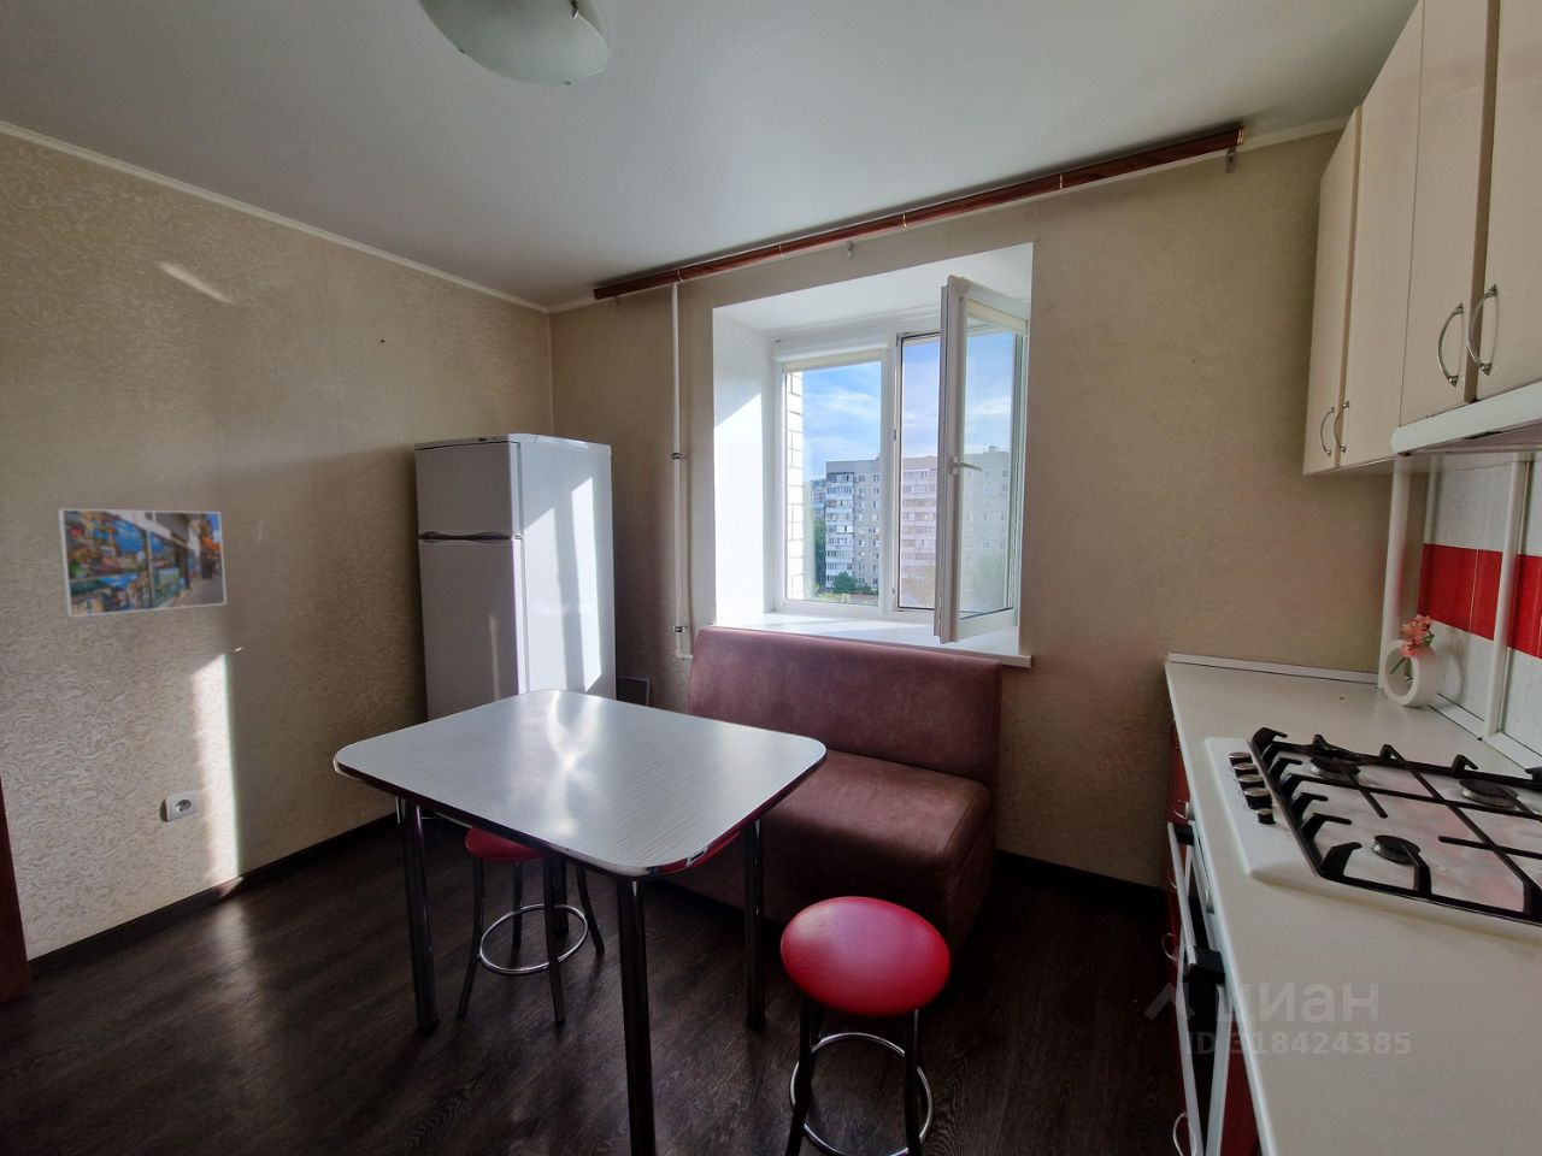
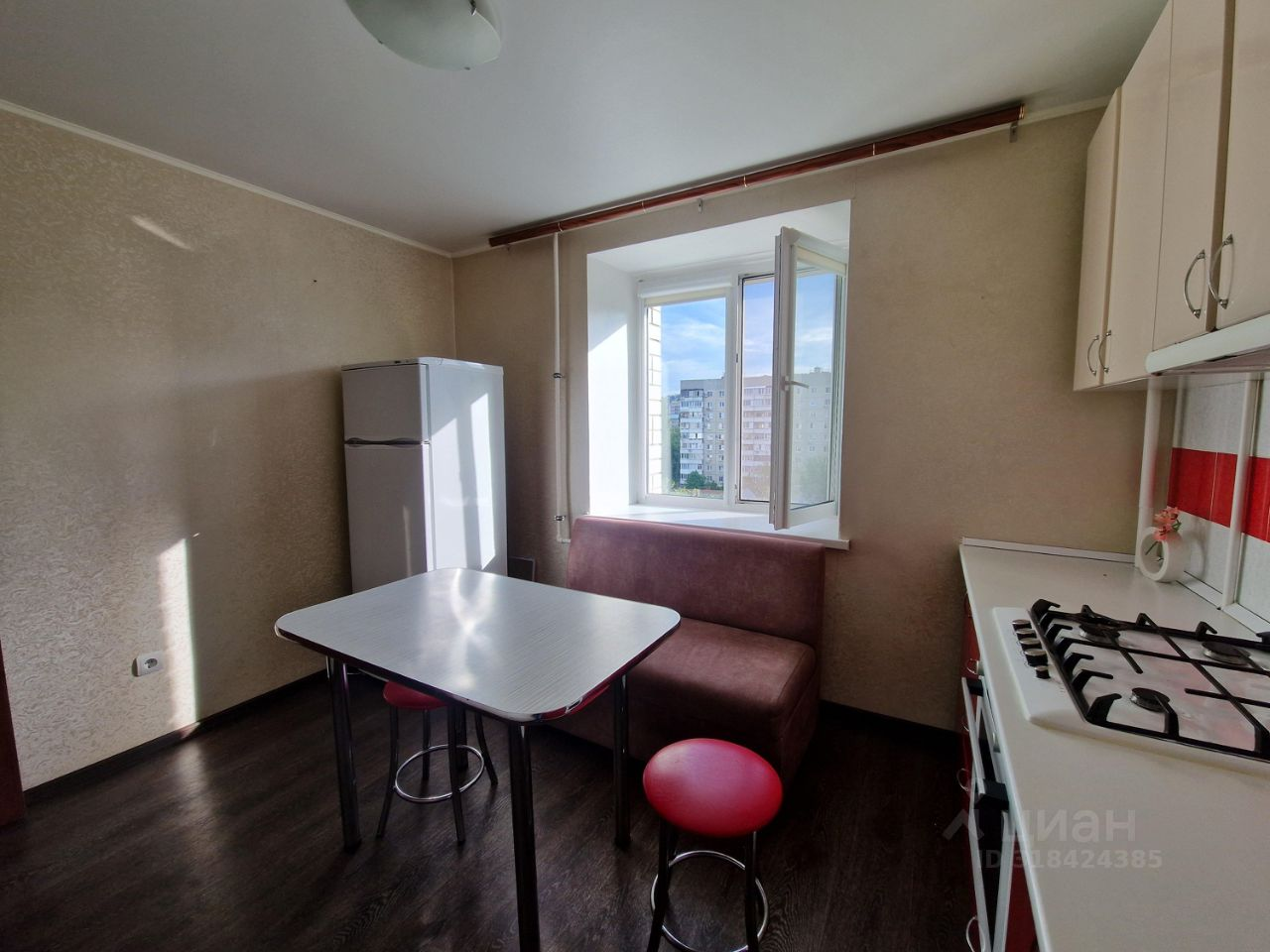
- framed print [57,506,228,618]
